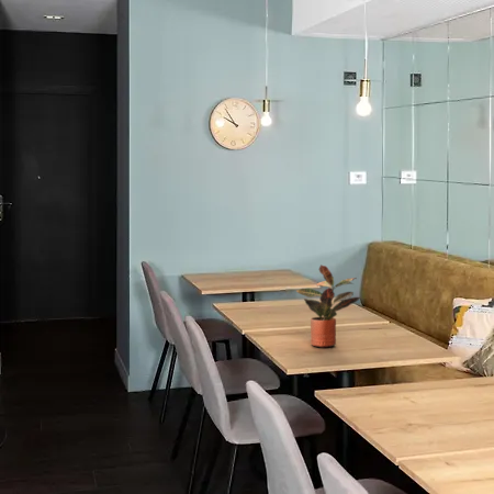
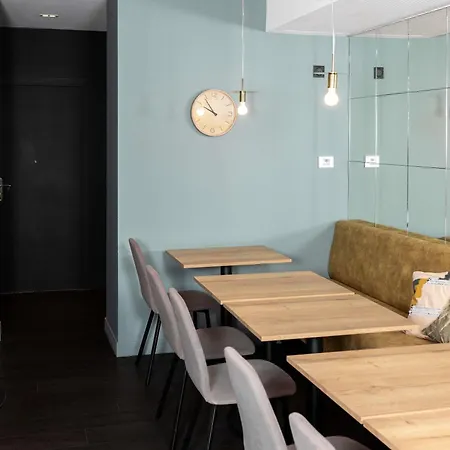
- potted plant [295,263,363,348]
